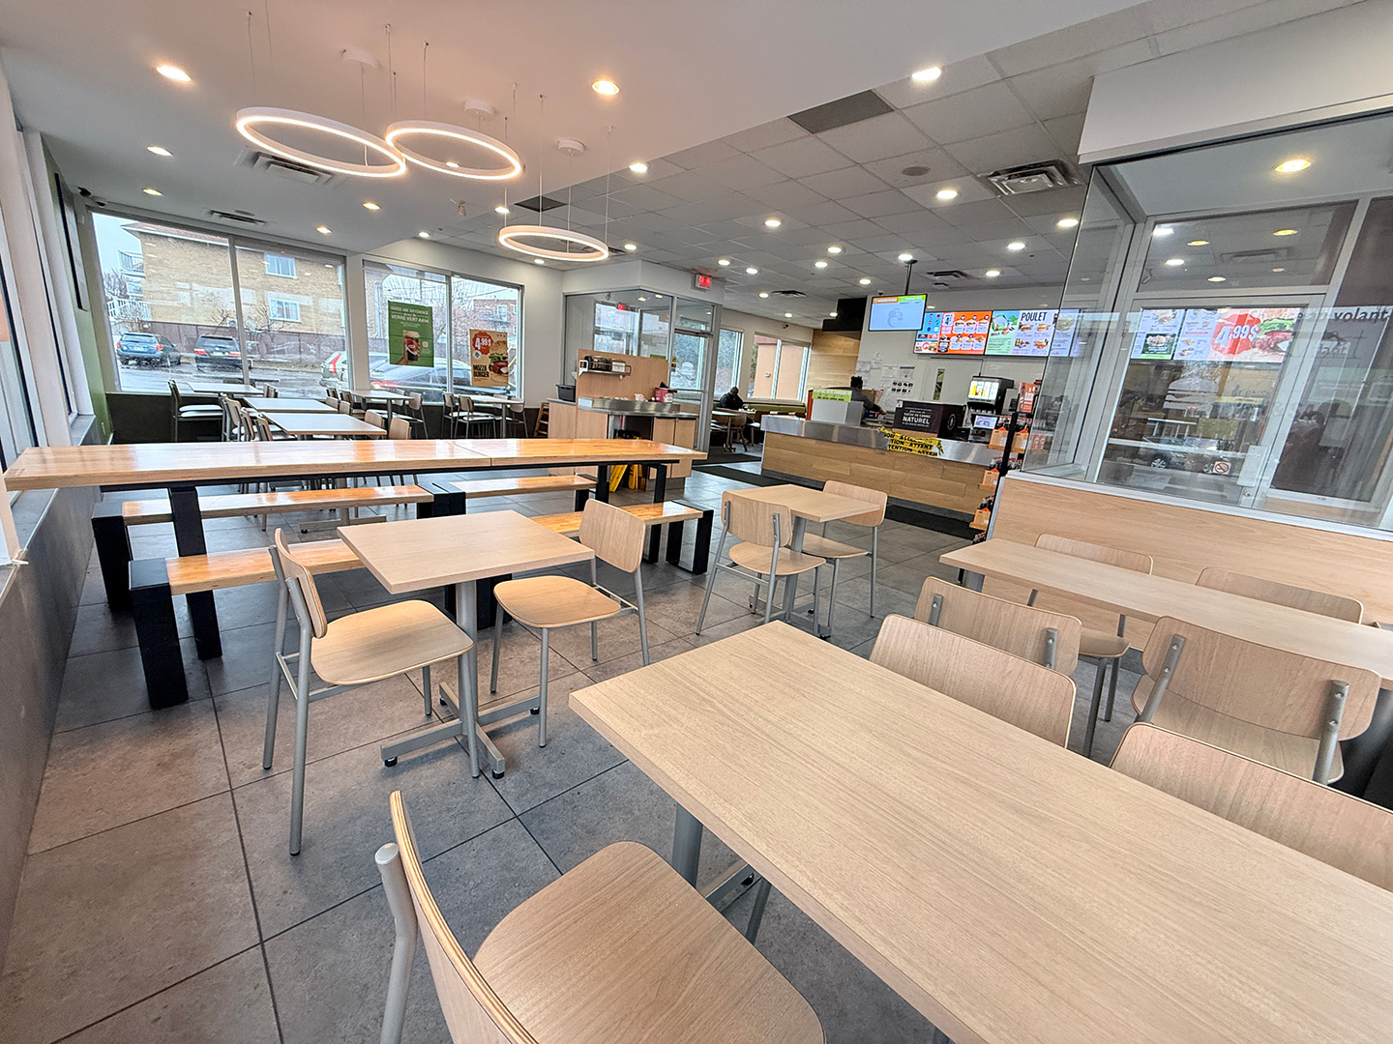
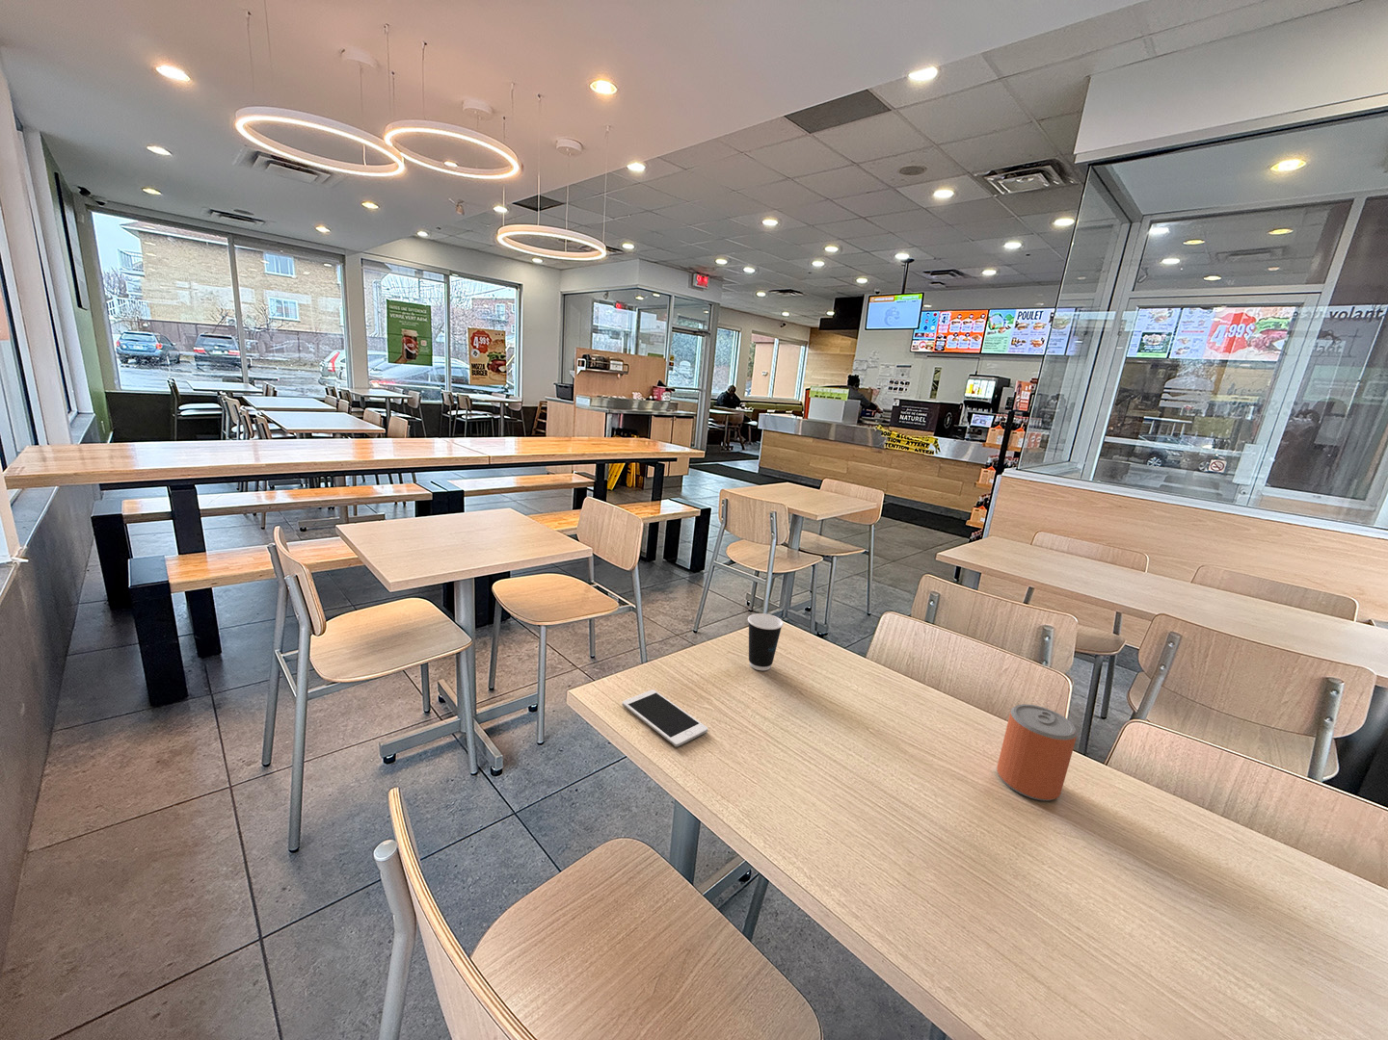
+ beverage can [996,702,1079,802]
+ cell phone [622,688,708,747]
+ dixie cup [748,613,785,671]
